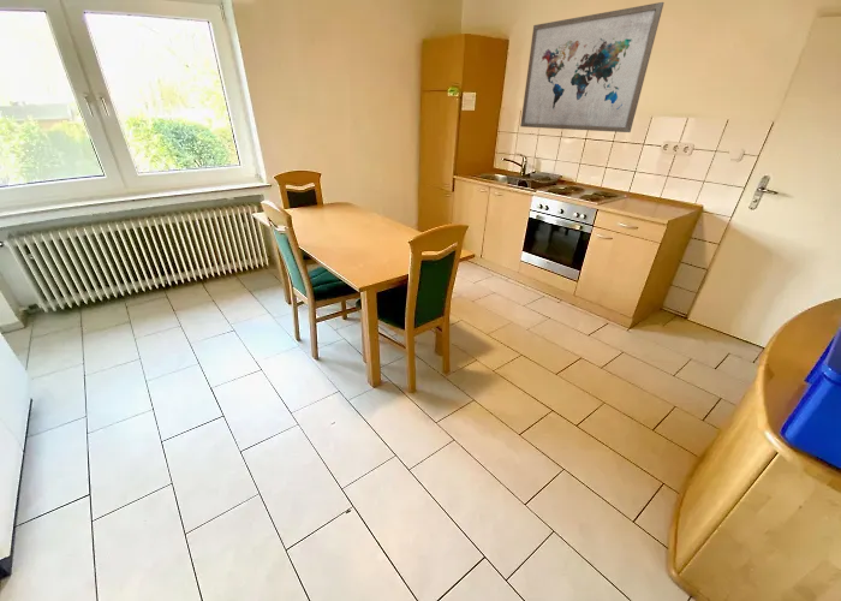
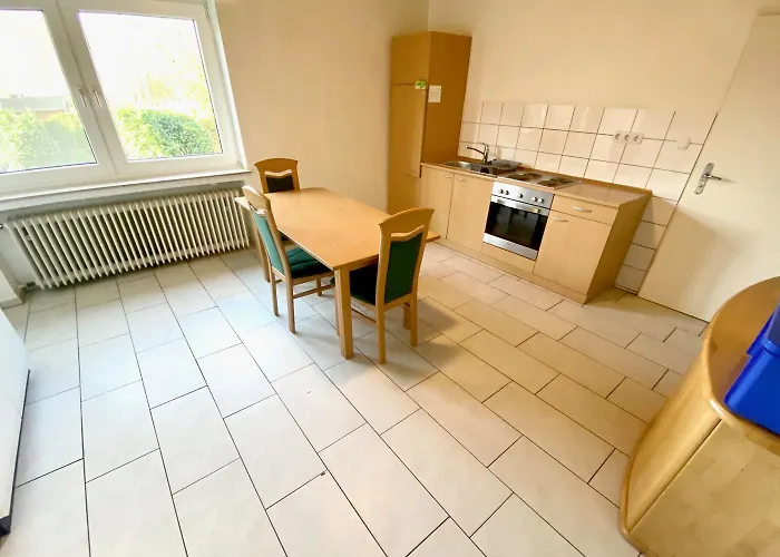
- wall art [519,1,664,133]
